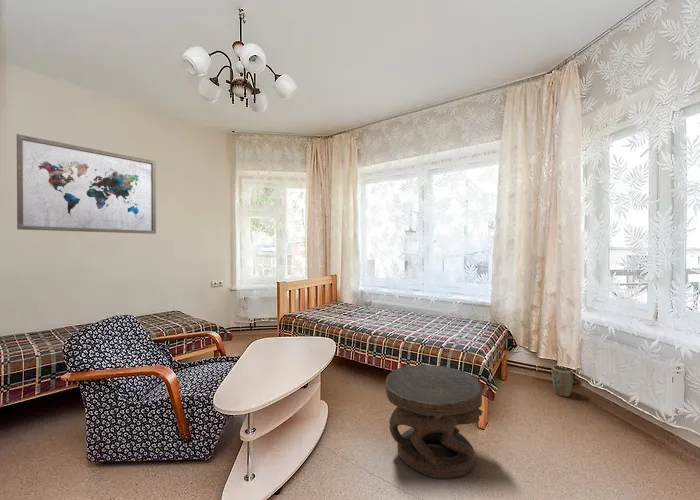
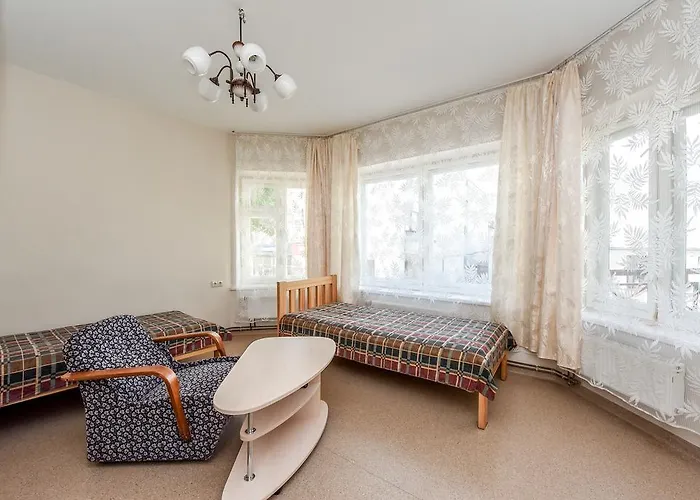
- plant pot [551,364,574,398]
- wall art [16,133,157,235]
- carved stool [385,364,484,479]
